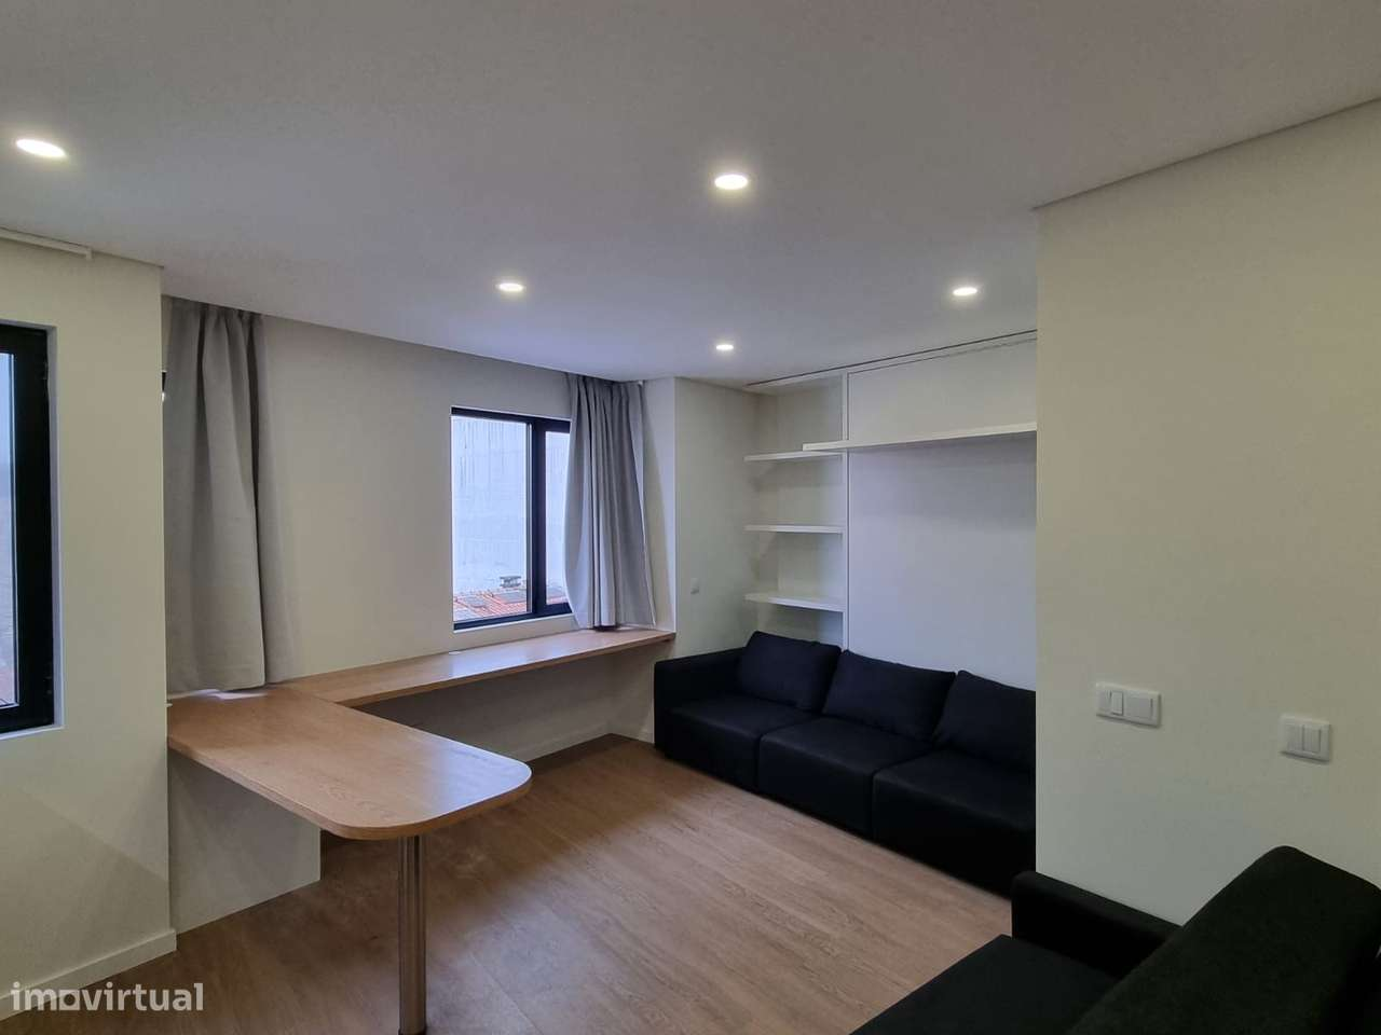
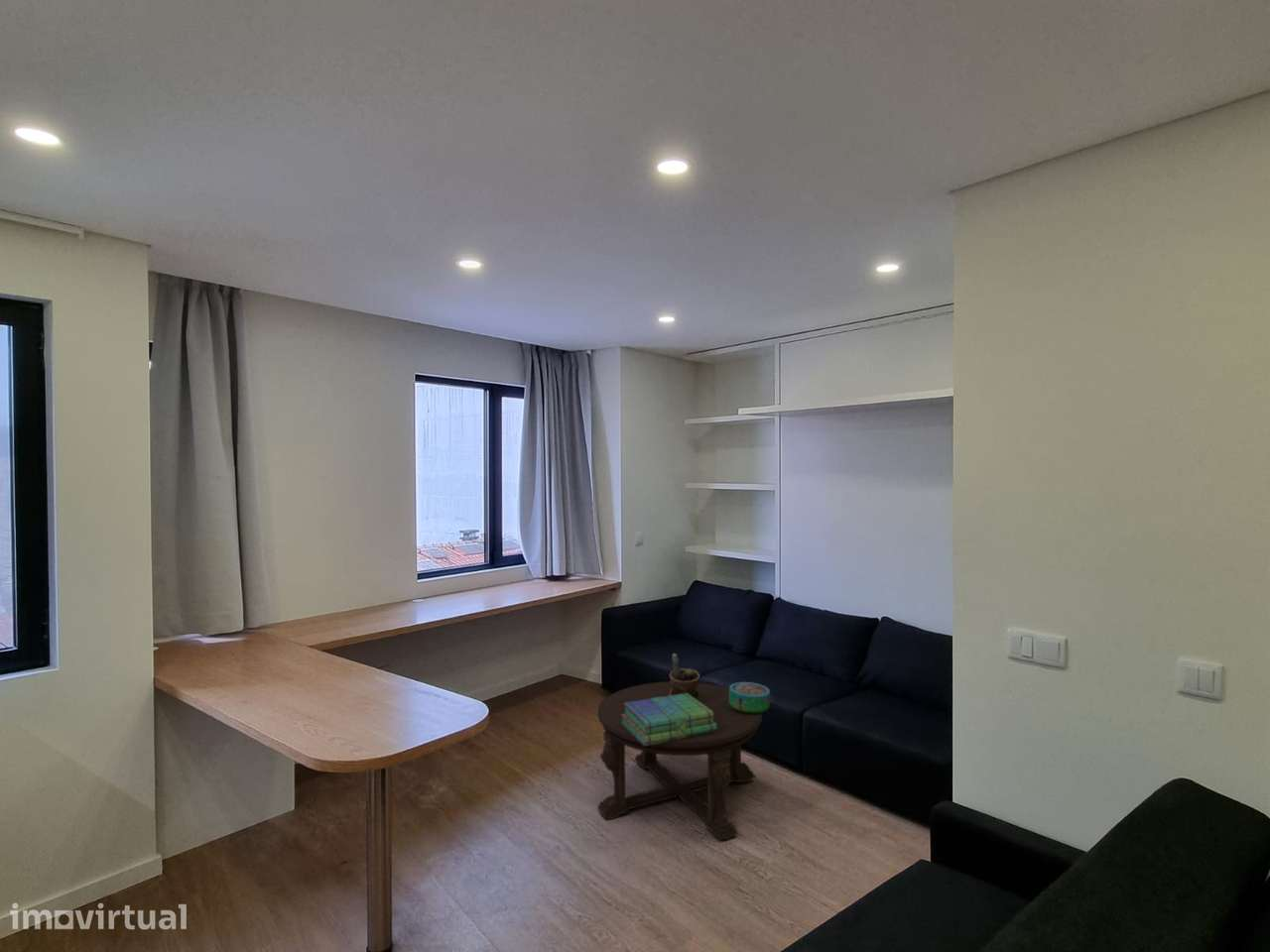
+ stack of books [621,693,716,746]
+ potted plant [669,653,700,699]
+ coffee table [596,680,763,841]
+ decorative bowl [728,681,771,714]
